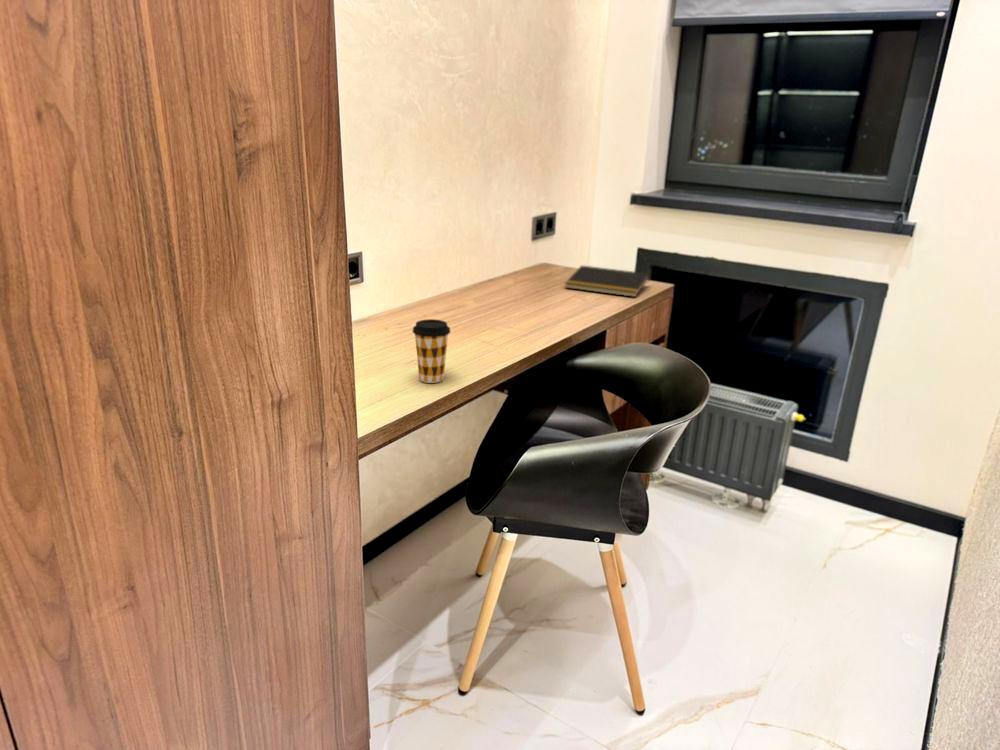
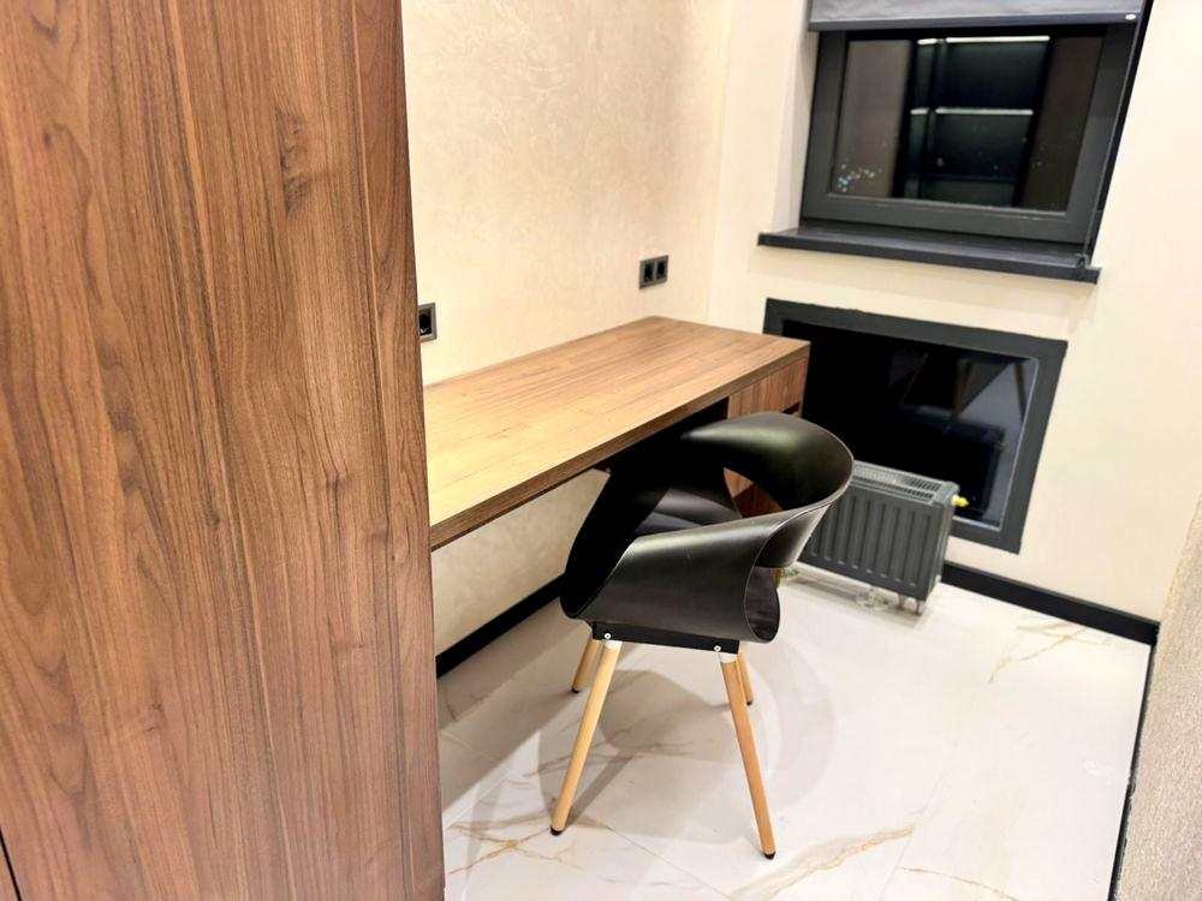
- coffee cup [412,318,451,384]
- notepad [563,264,650,298]
